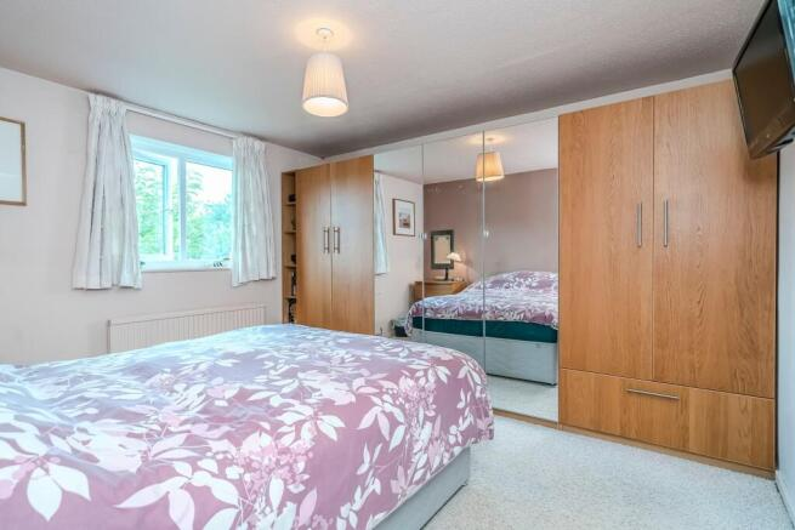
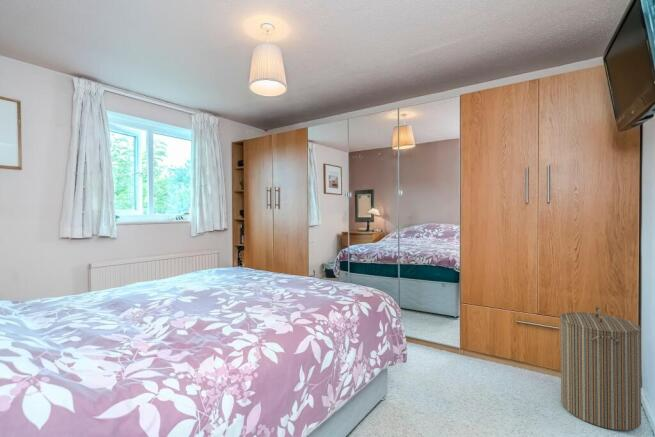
+ laundry hamper [559,305,642,432]
